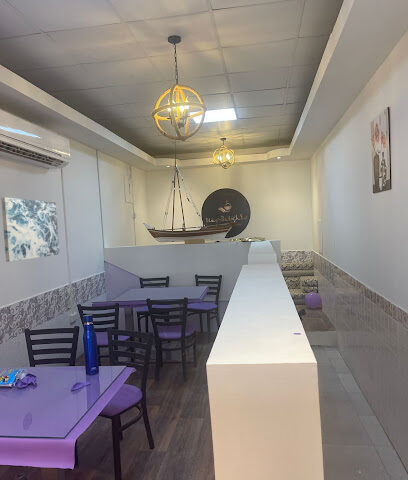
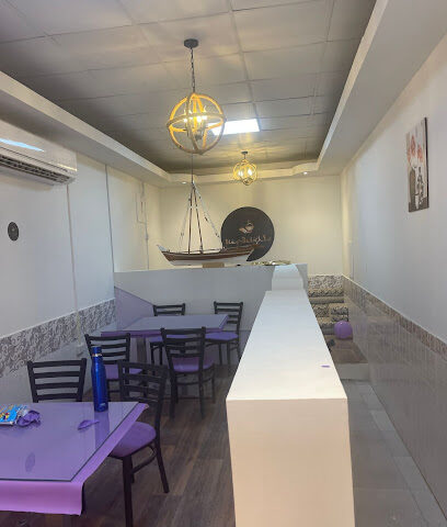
- wall art [0,196,60,263]
